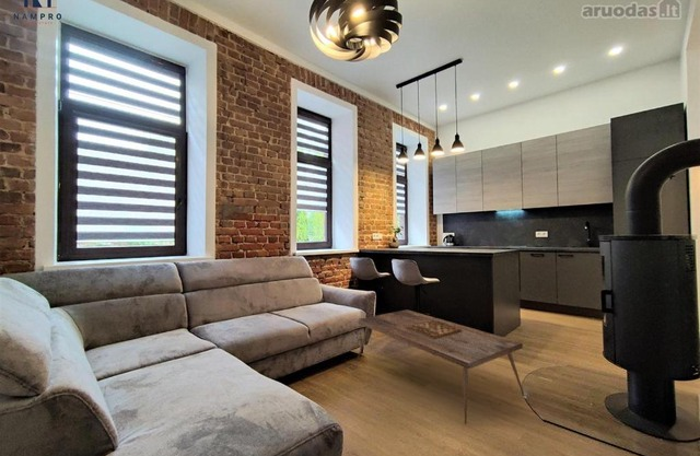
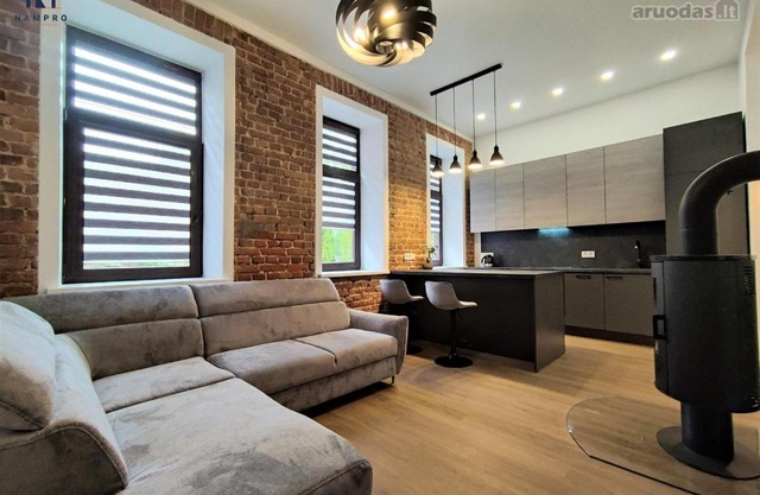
- coffee table [357,308,525,425]
